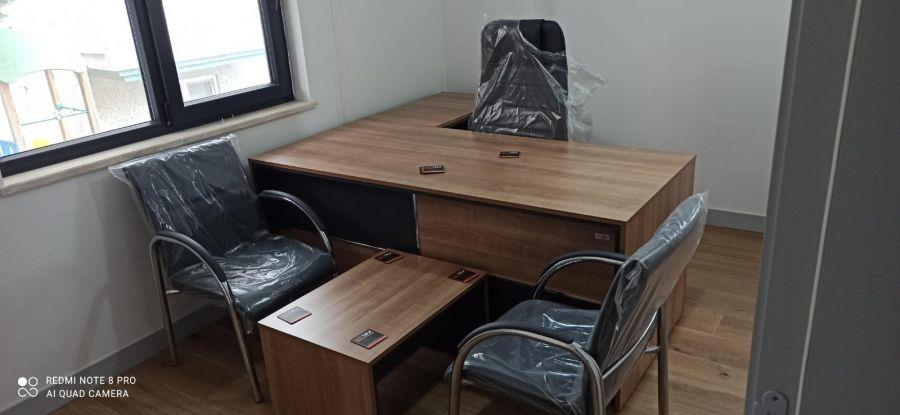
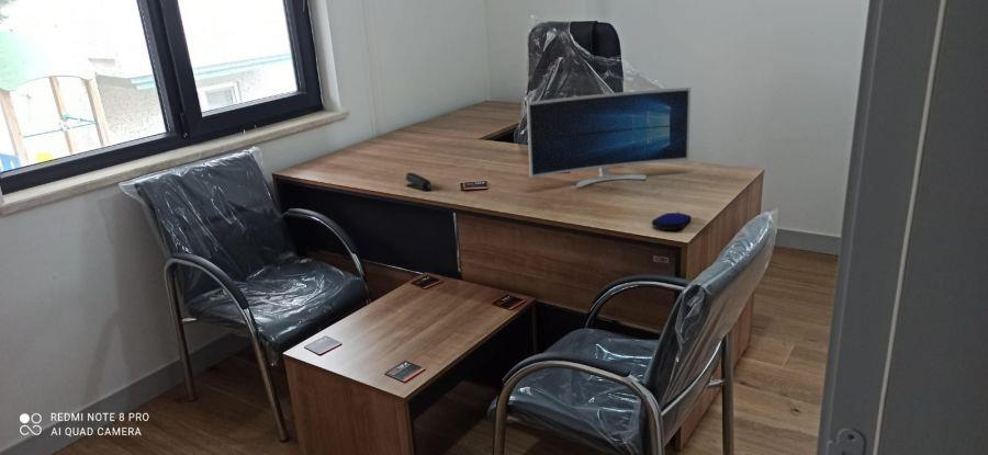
+ monitor [526,87,692,189]
+ computer mouse [651,212,693,231]
+ stapler [405,171,433,191]
